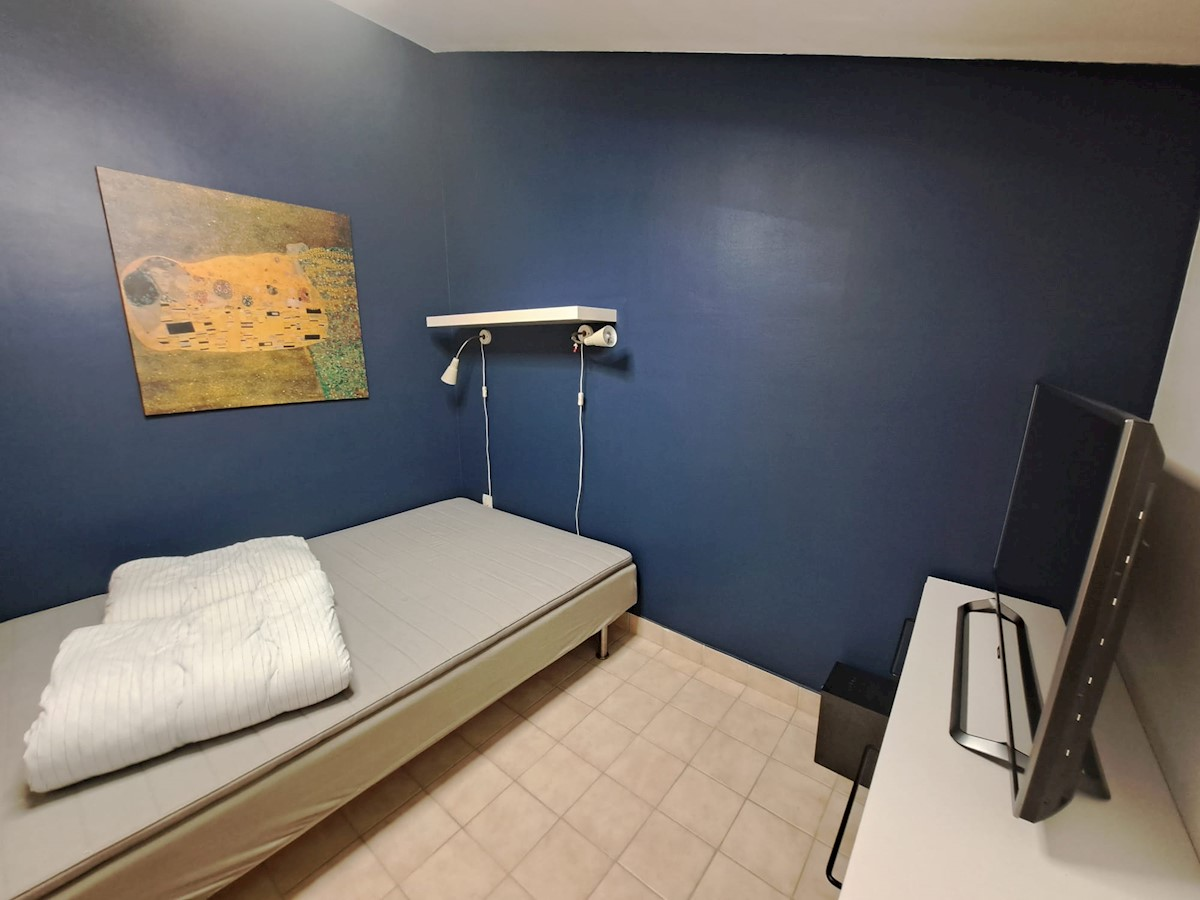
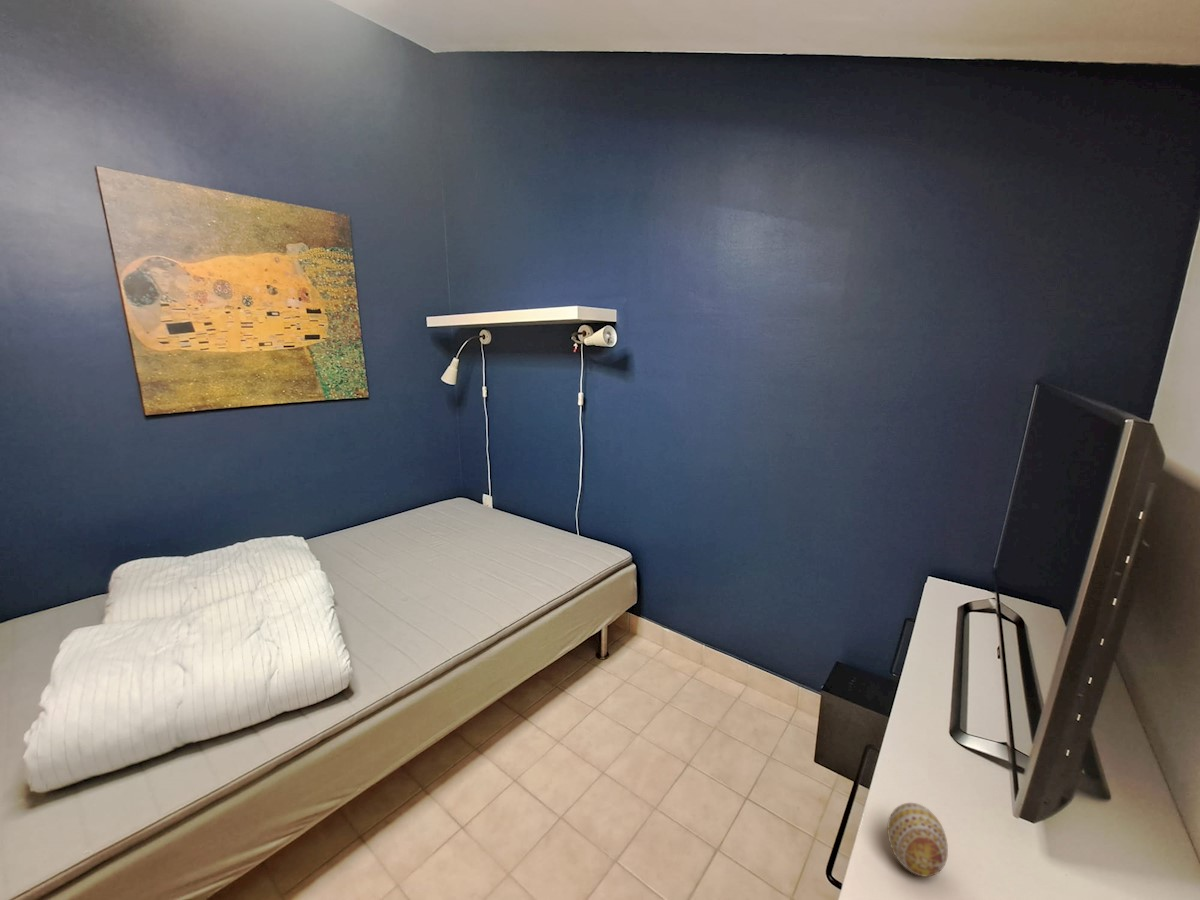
+ decorative egg [886,802,949,878]
